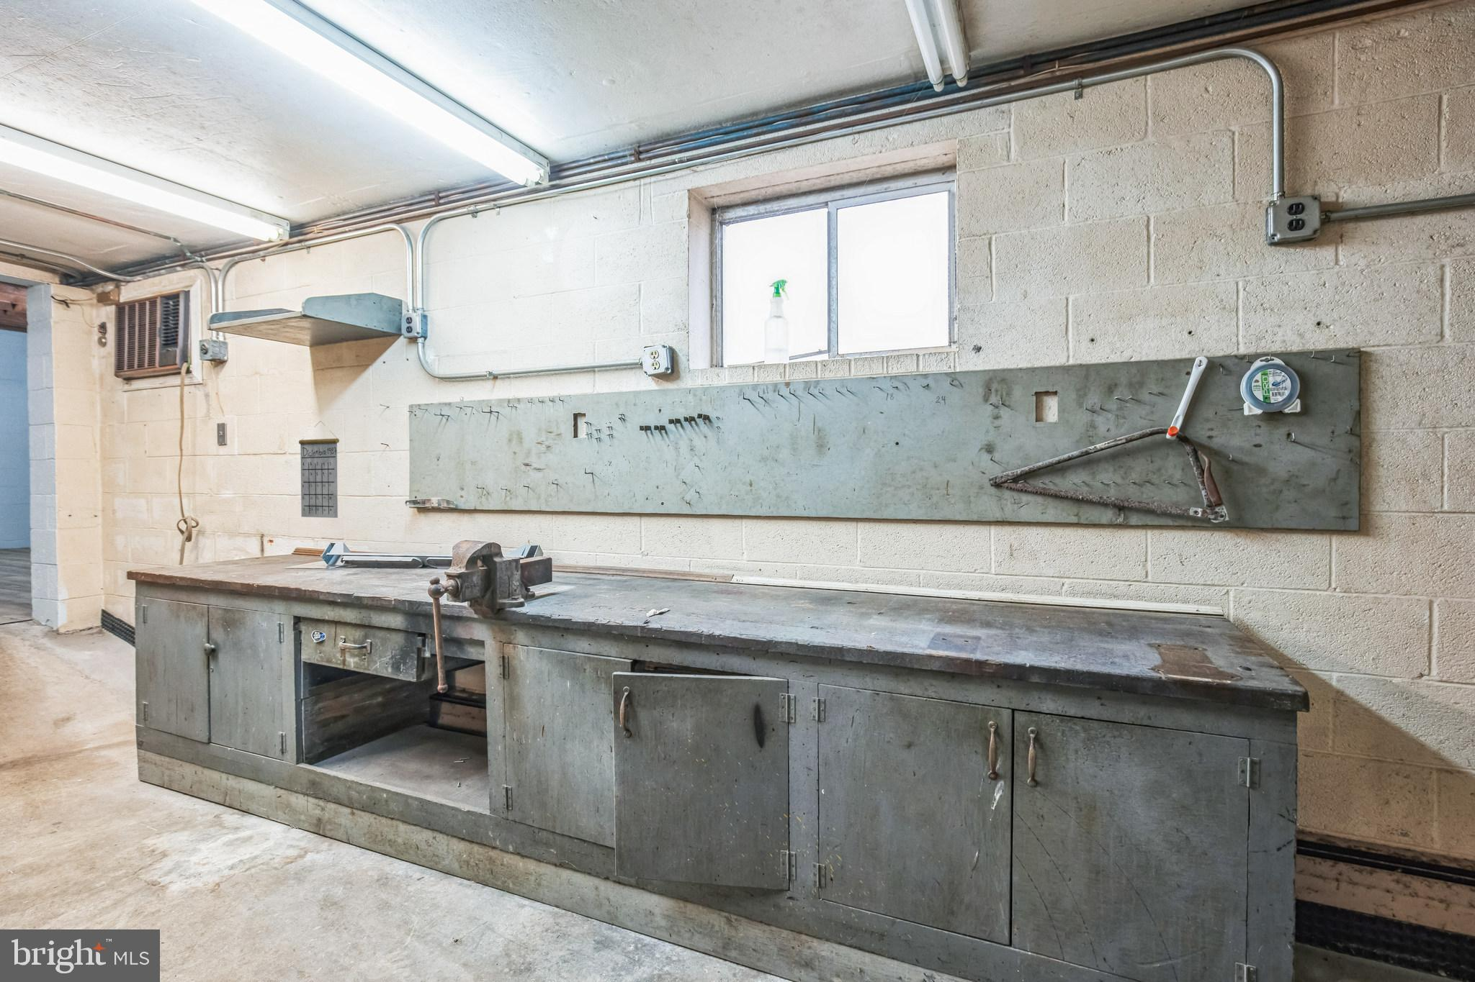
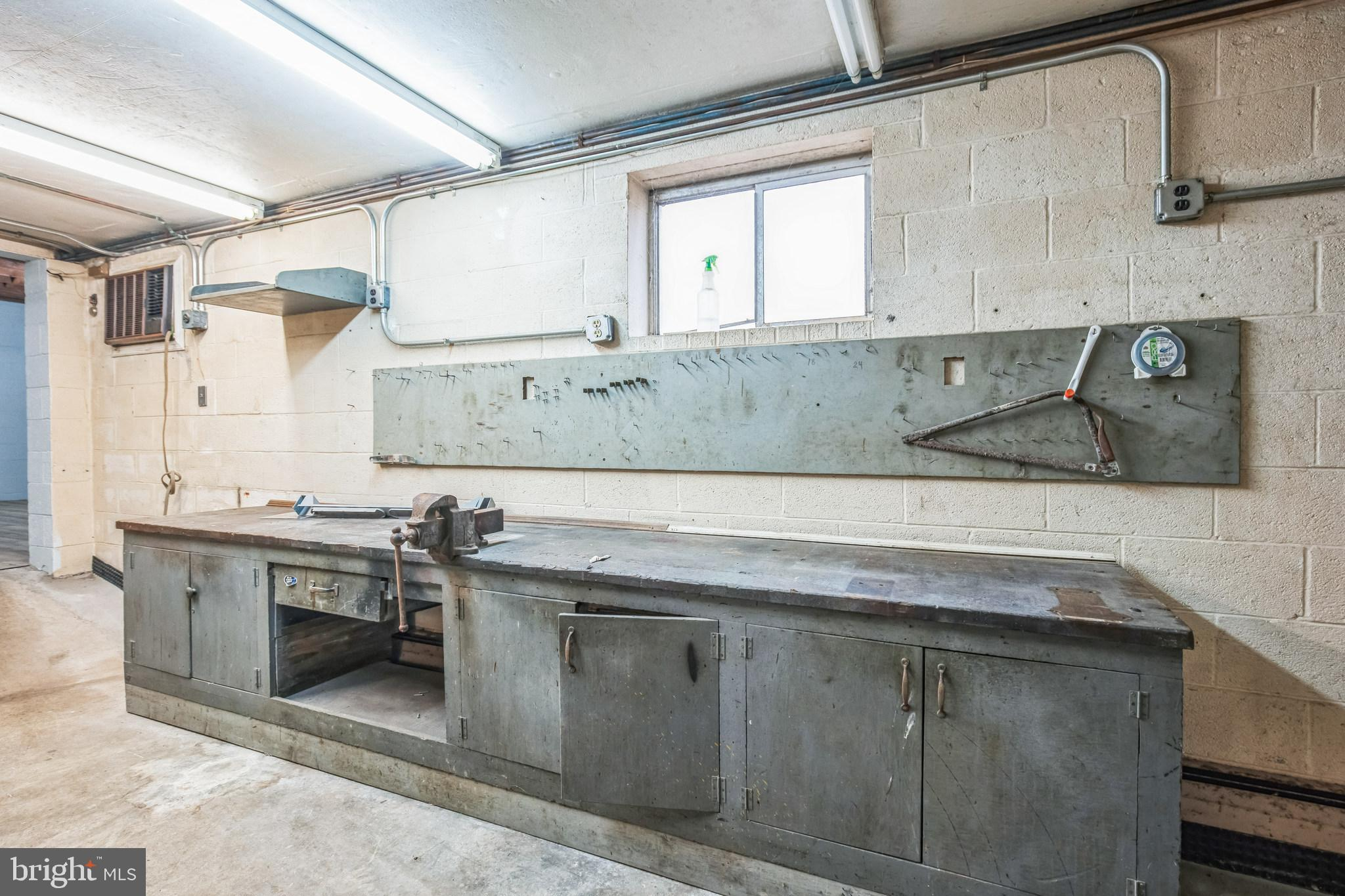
- calendar [298,420,340,518]
